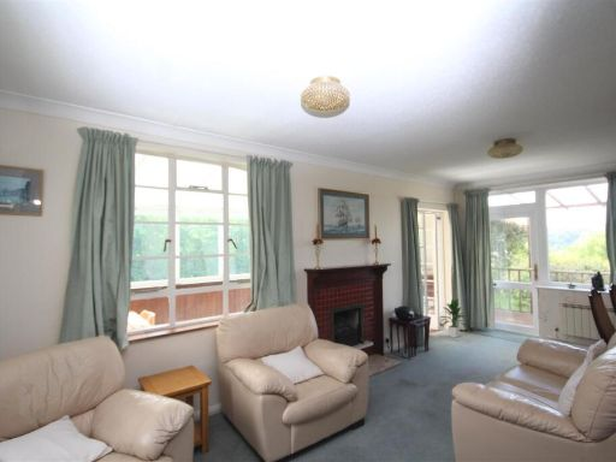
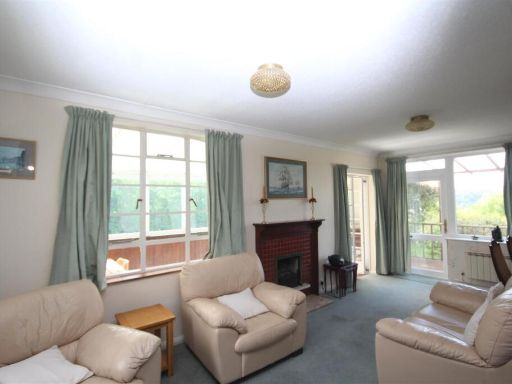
- indoor plant [439,297,470,339]
